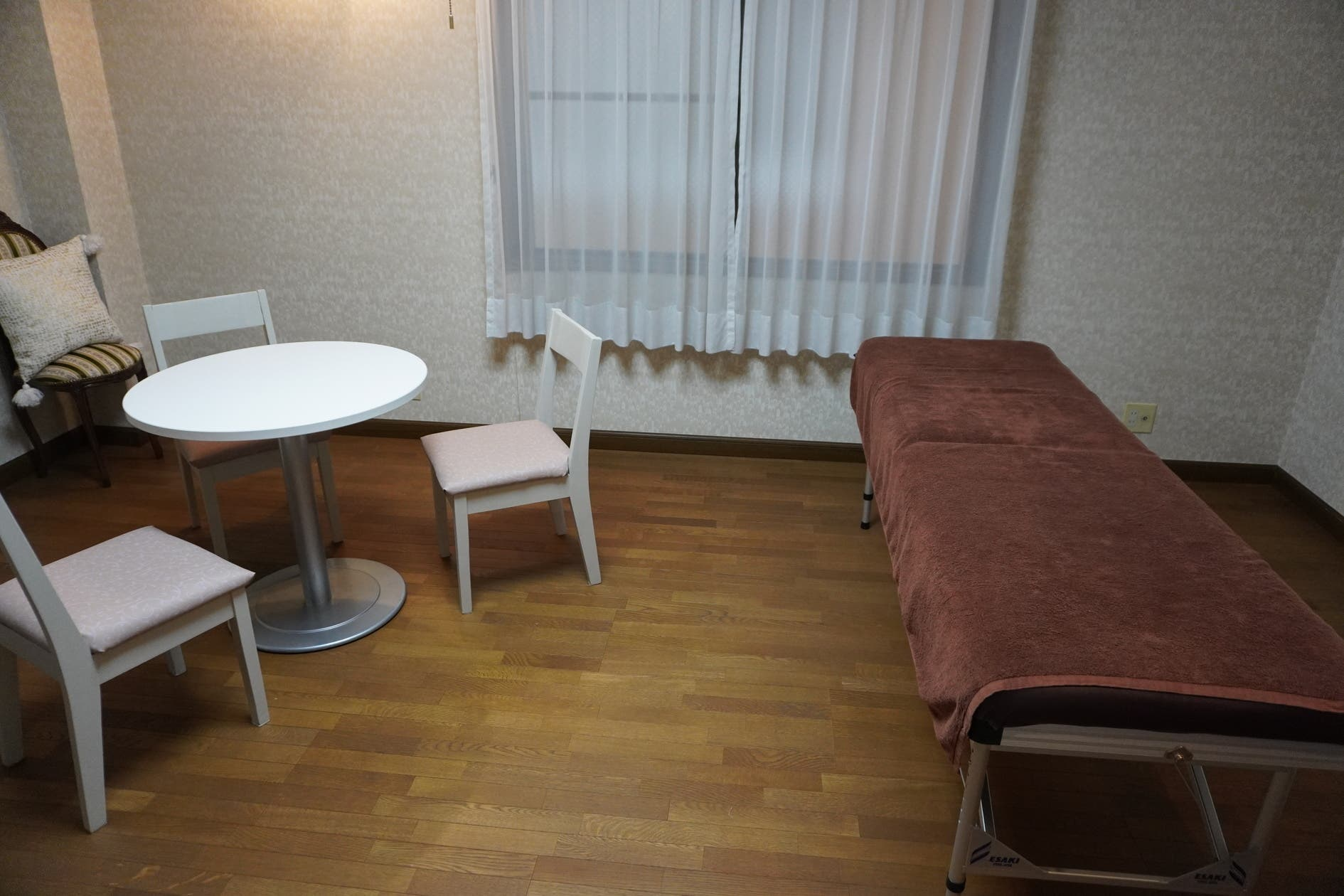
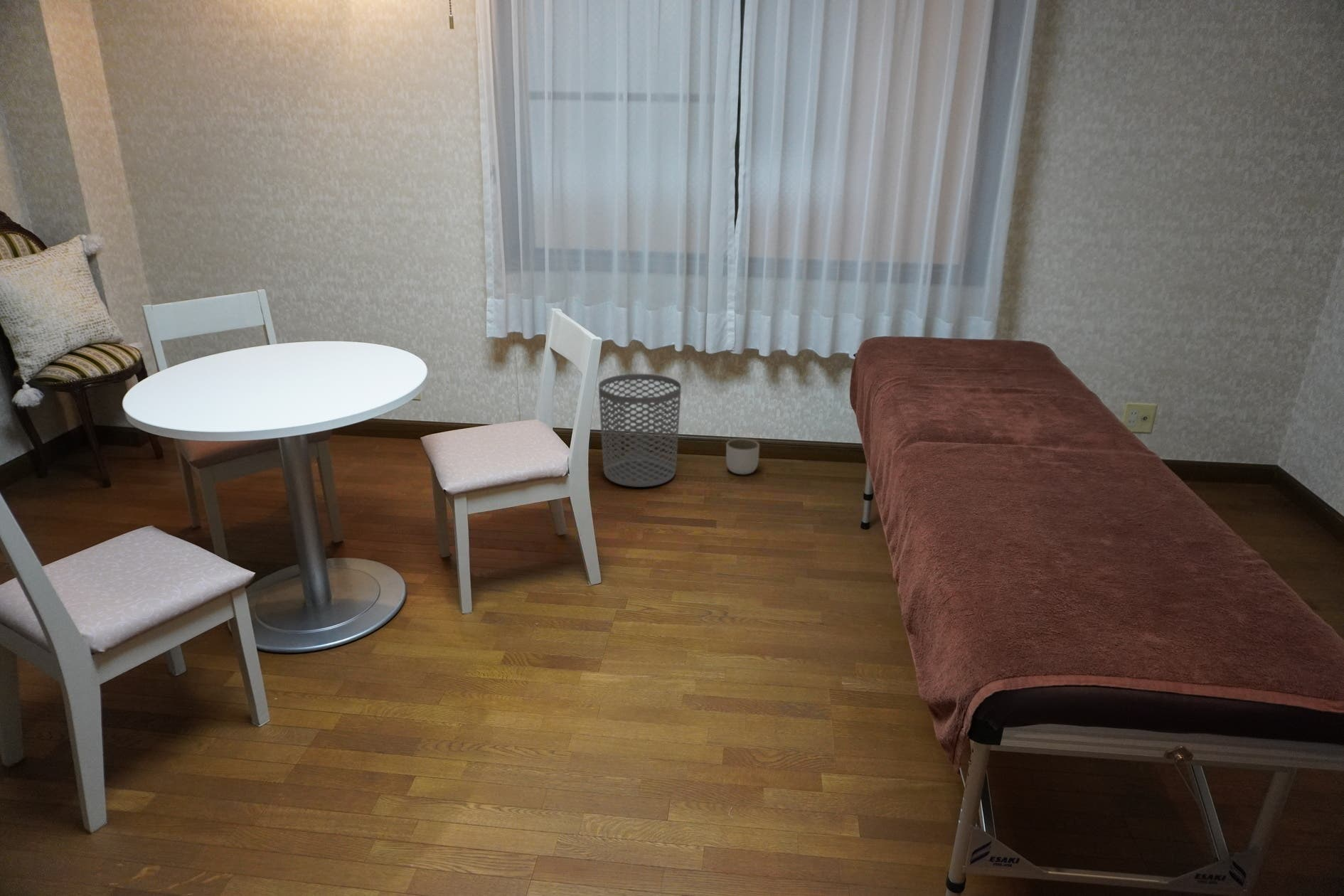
+ waste bin [598,373,682,488]
+ planter [725,438,760,475]
